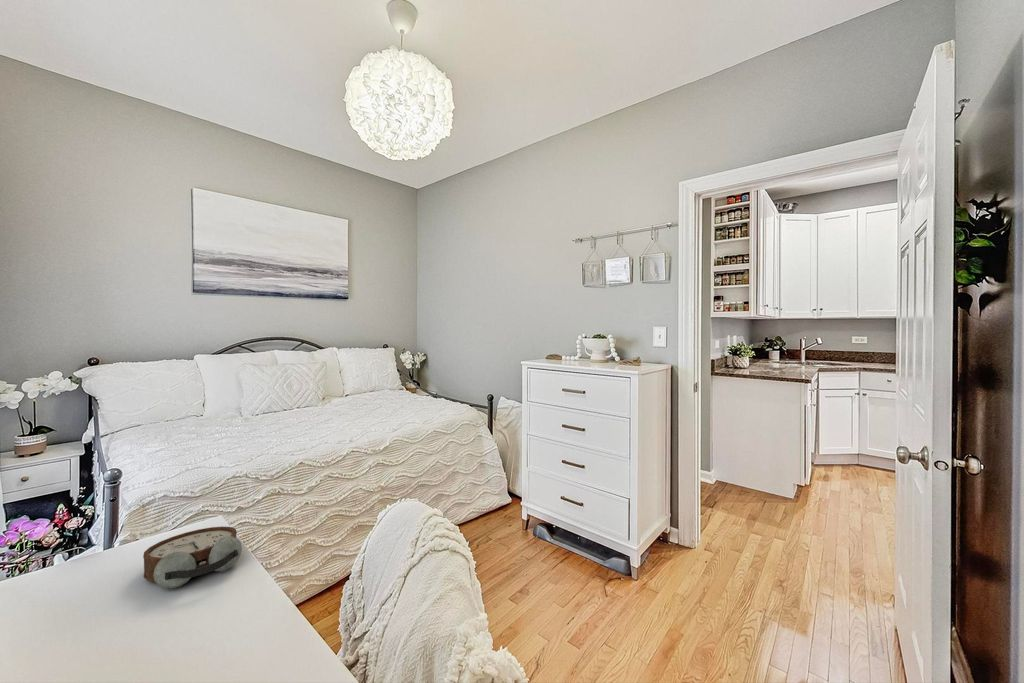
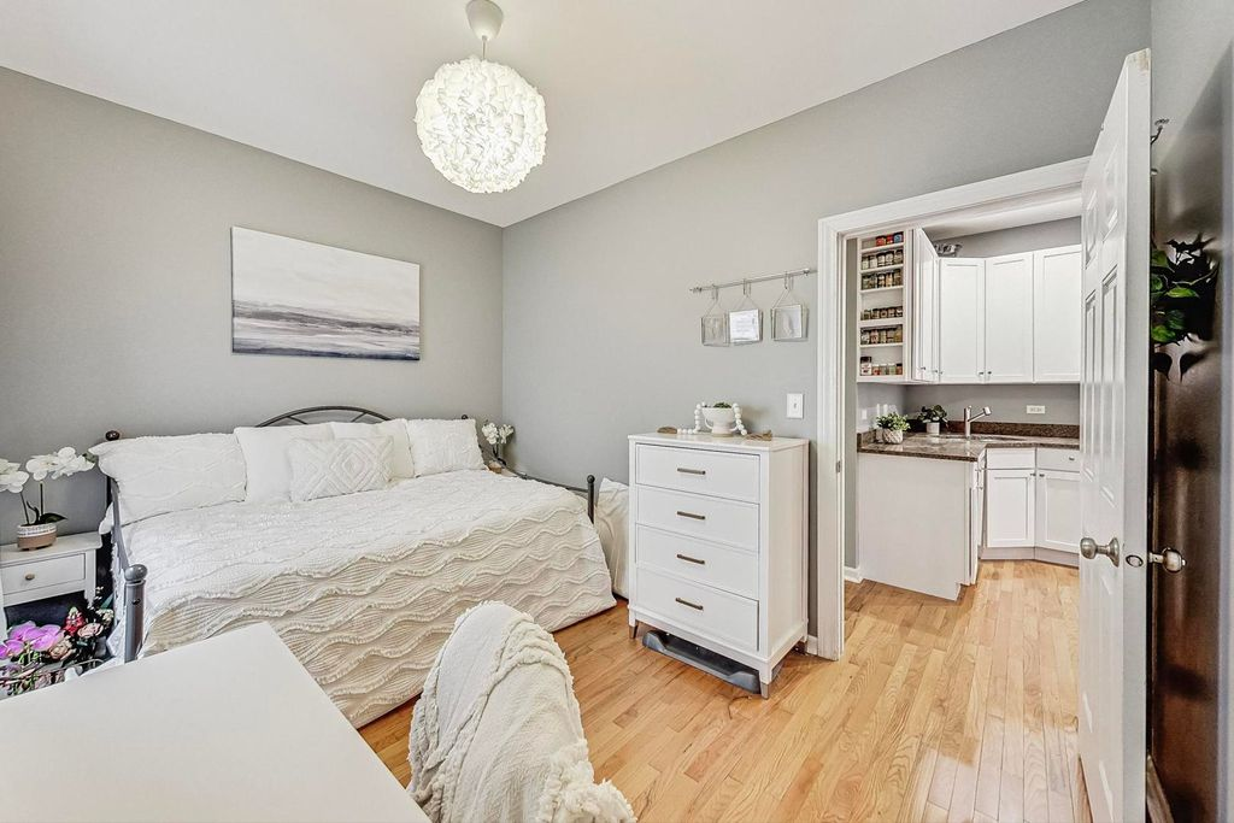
- alarm clock [142,526,243,590]
